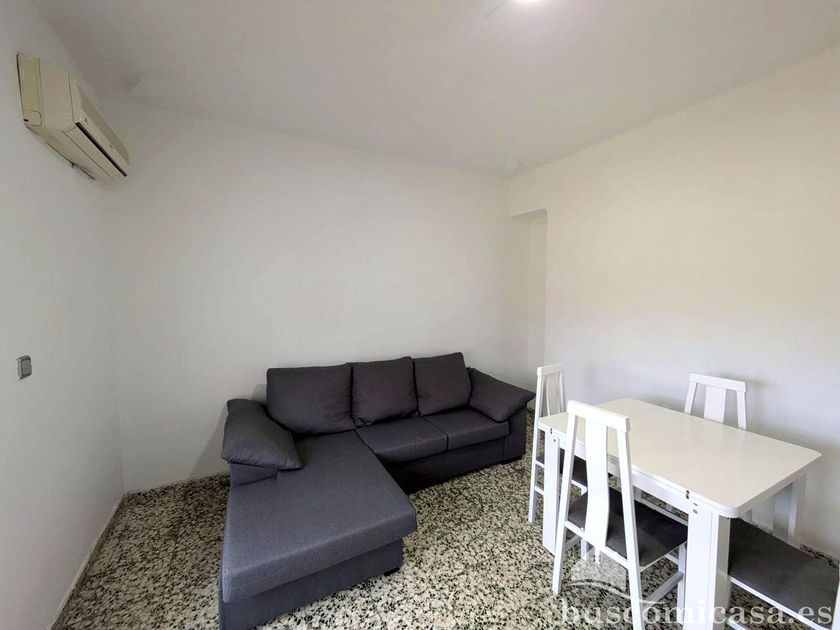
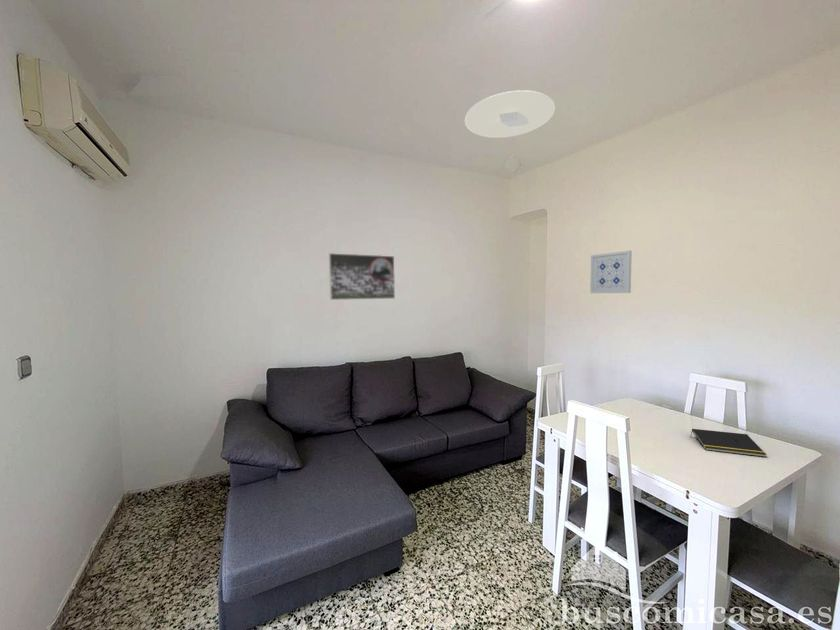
+ ceiling light [464,89,556,139]
+ notepad [689,428,768,458]
+ wall art [589,250,633,294]
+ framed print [328,252,396,301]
